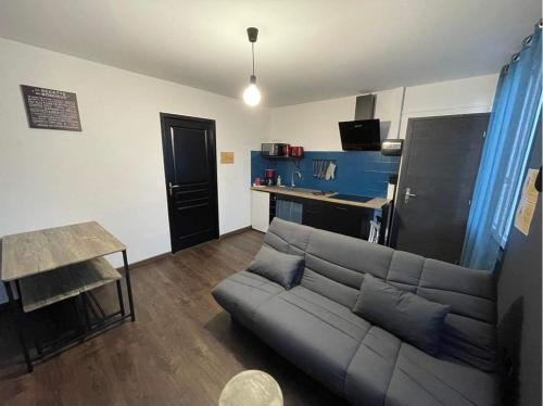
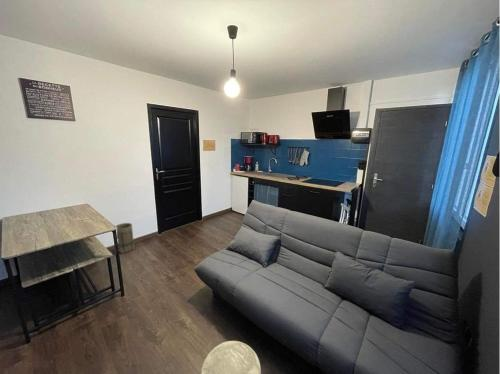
+ basket [115,222,135,255]
